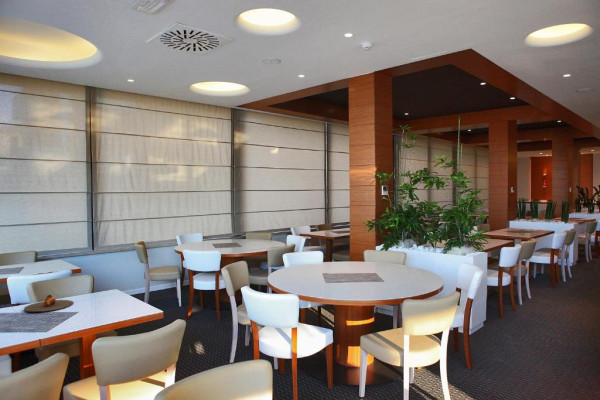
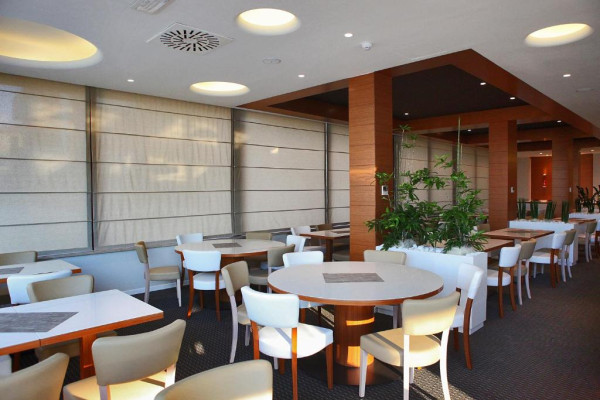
- plate [23,294,75,313]
